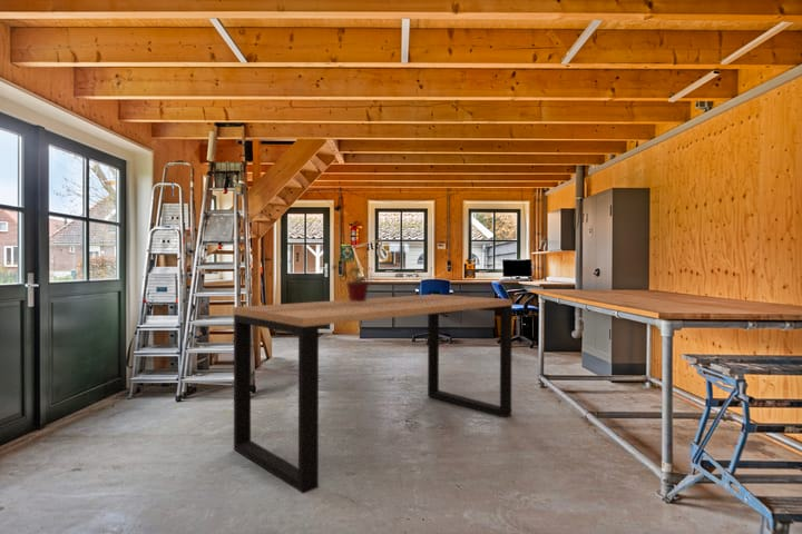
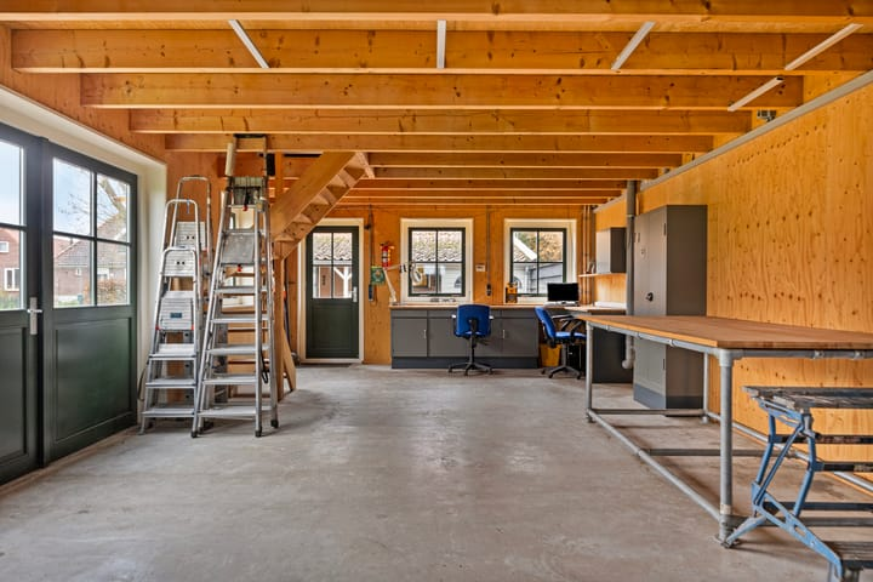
- potted plant [331,250,372,301]
- dining table [233,294,514,494]
